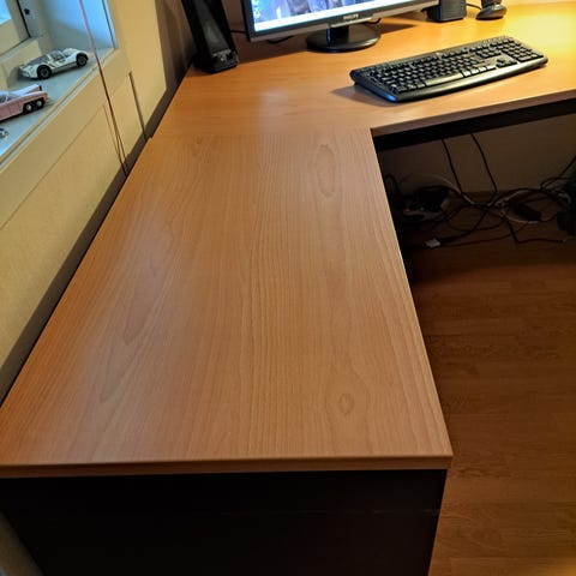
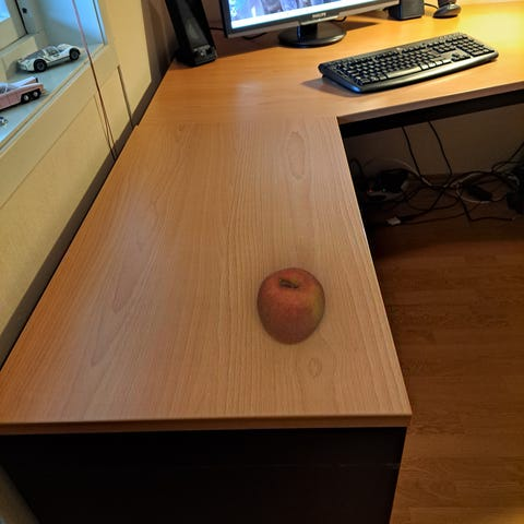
+ apple [255,266,326,345]
